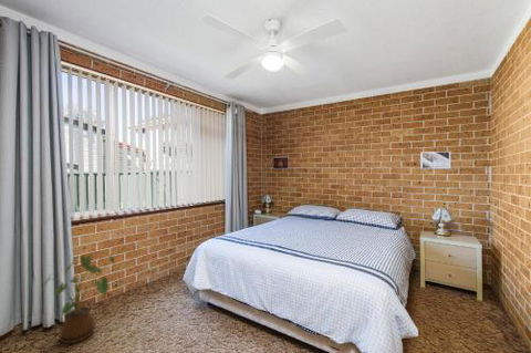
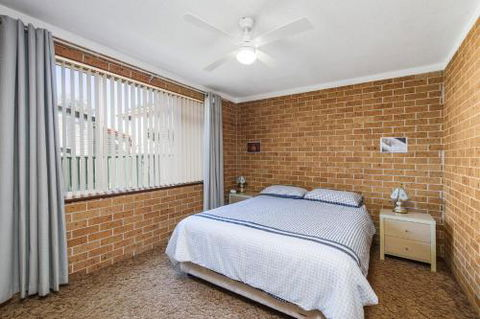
- house plant [40,252,117,344]
